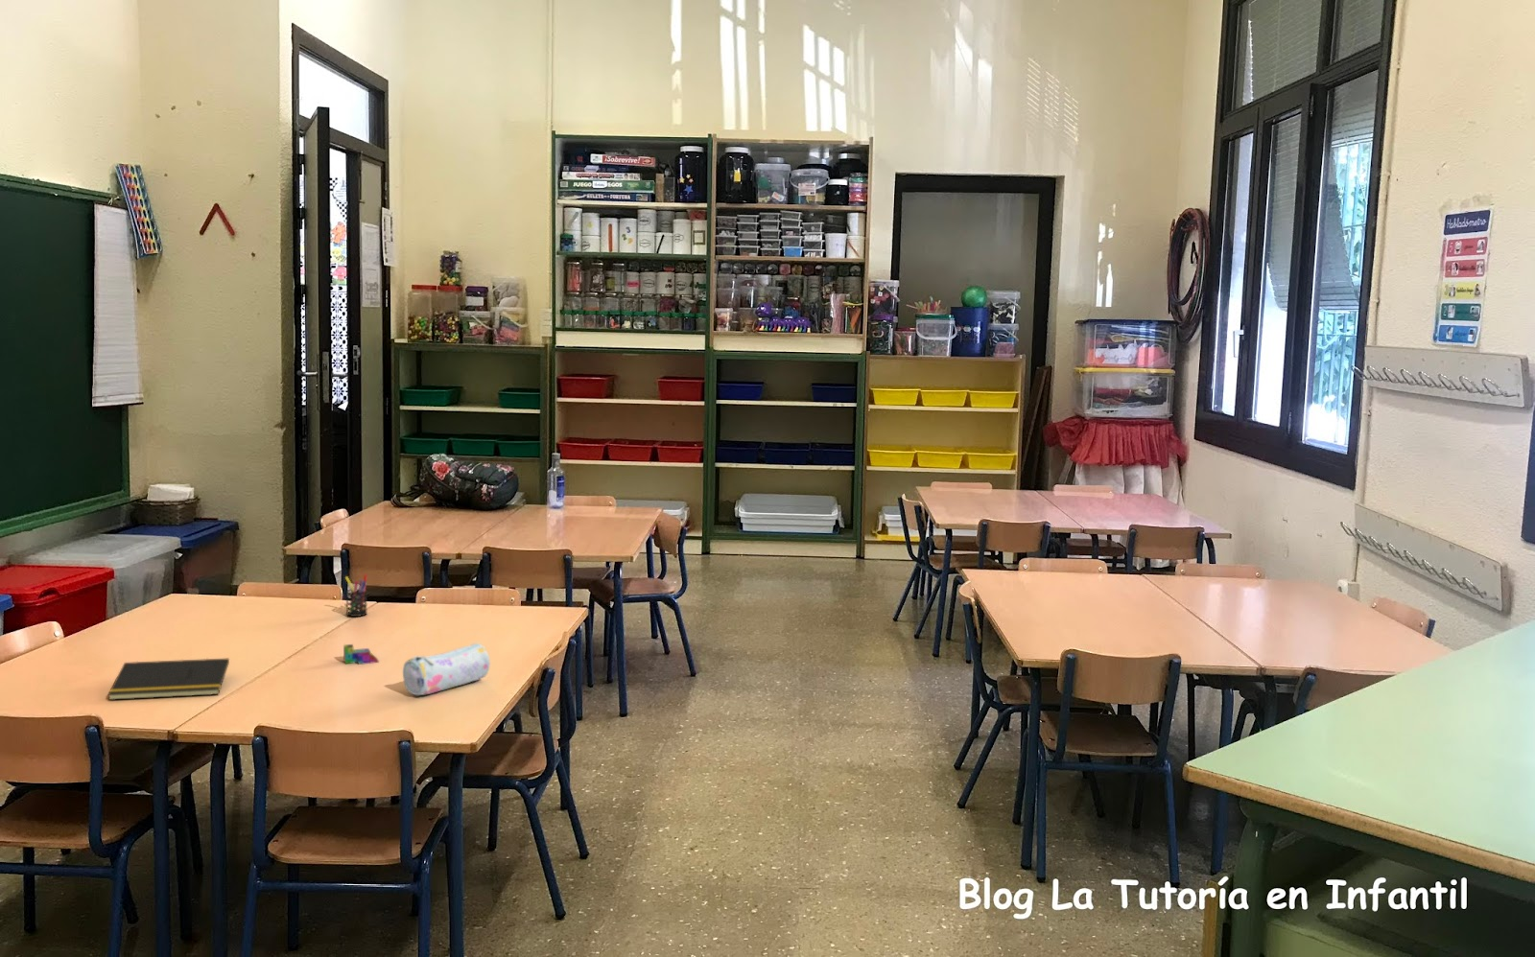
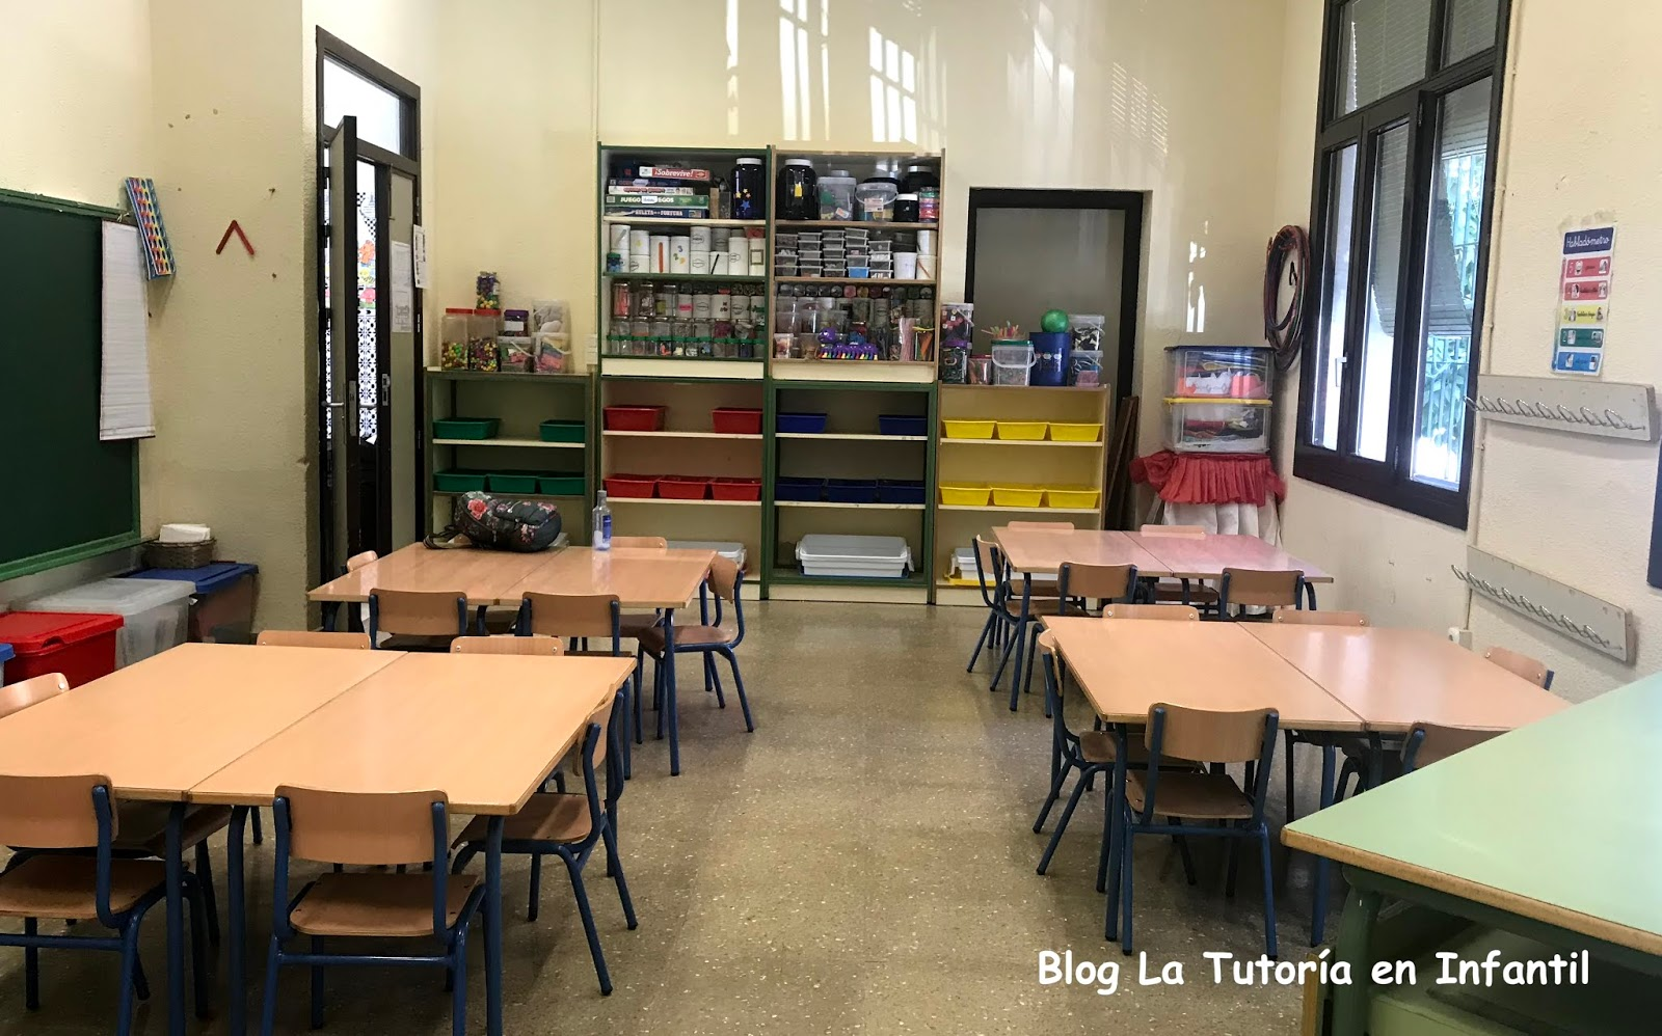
- toy blocks [343,644,380,666]
- notepad [107,657,230,701]
- pen holder [344,573,368,617]
- pencil case [402,643,491,696]
